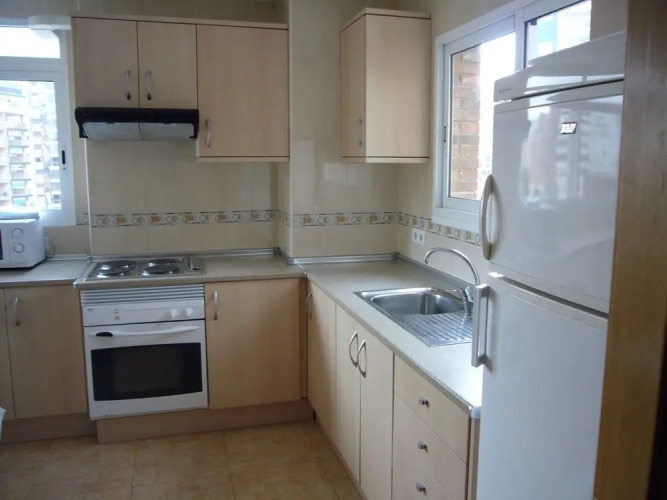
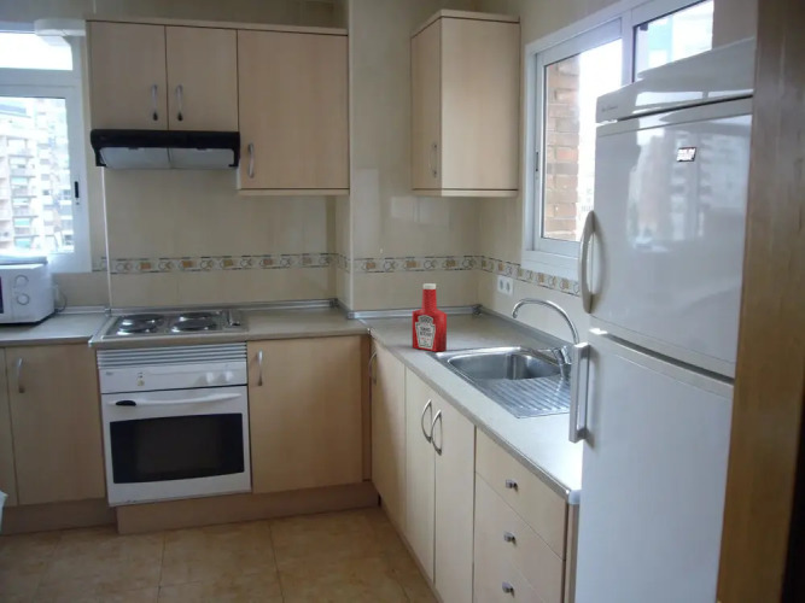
+ soap bottle [410,282,448,352]
